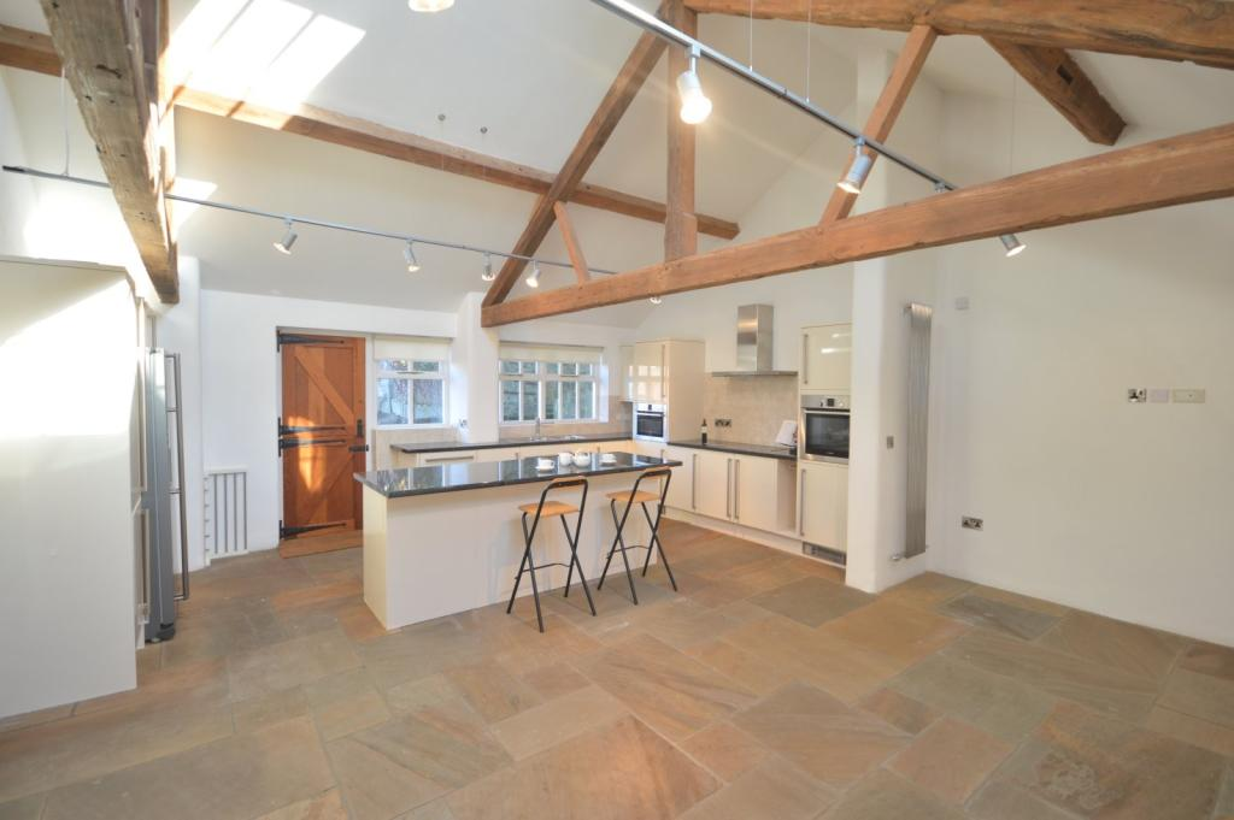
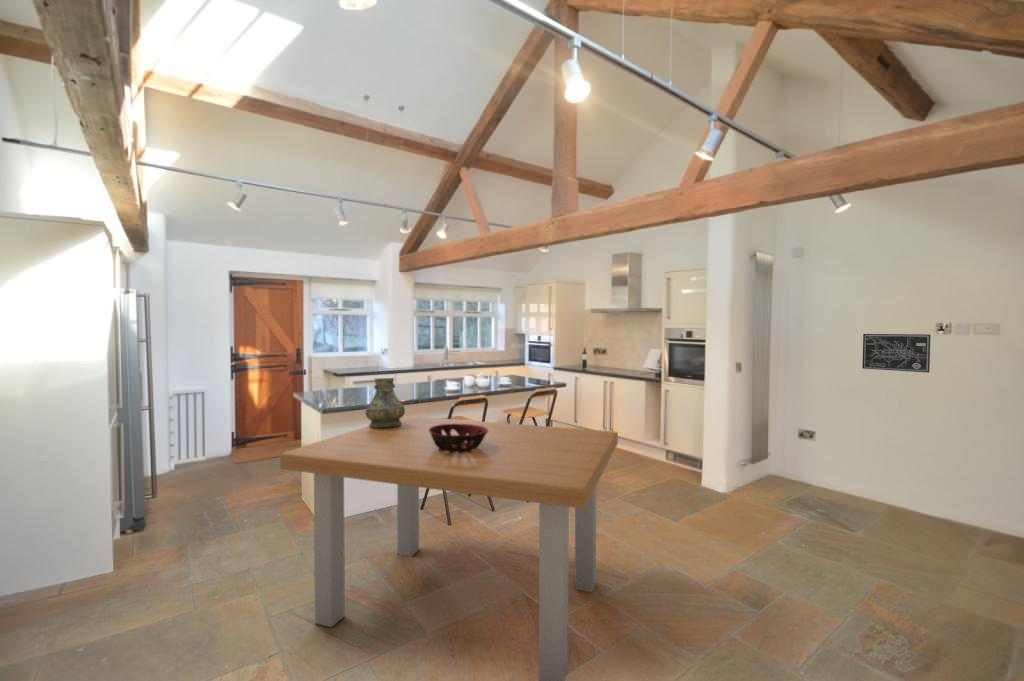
+ decorative bowl [429,424,488,452]
+ dining table [279,415,619,681]
+ wall art [861,333,932,374]
+ vase [364,377,406,427]
